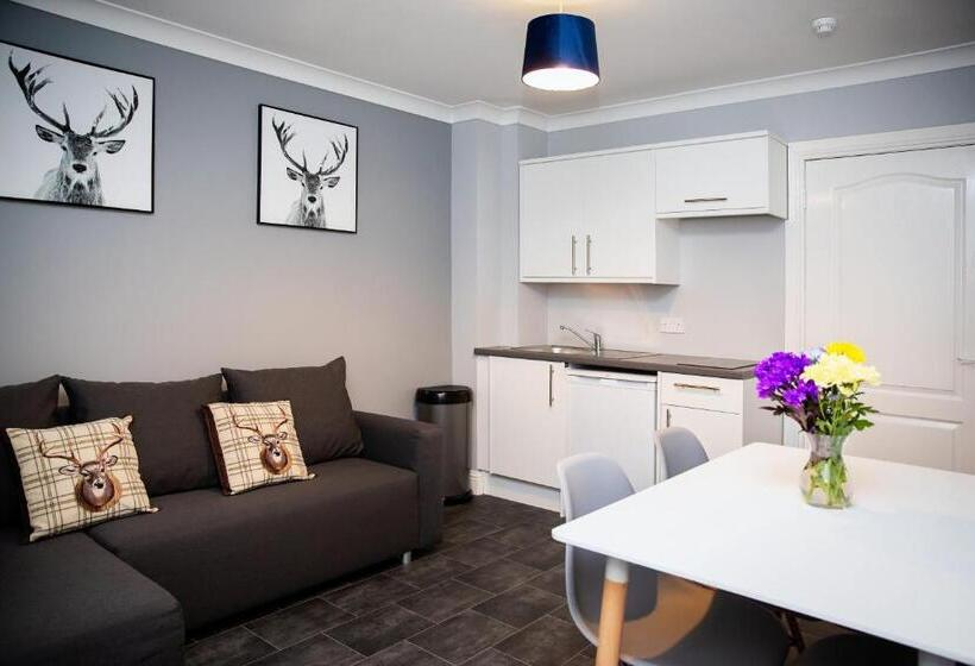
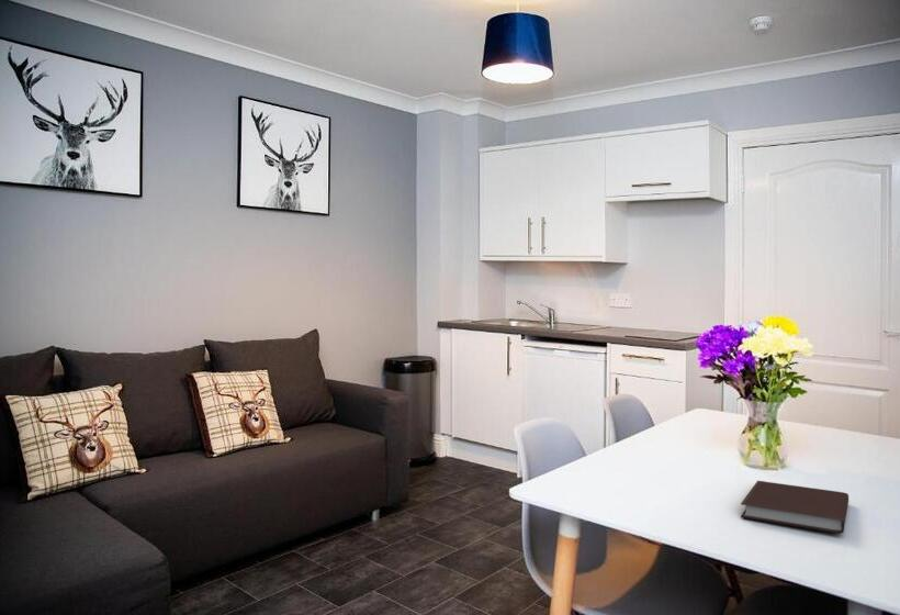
+ notebook [740,480,850,534]
